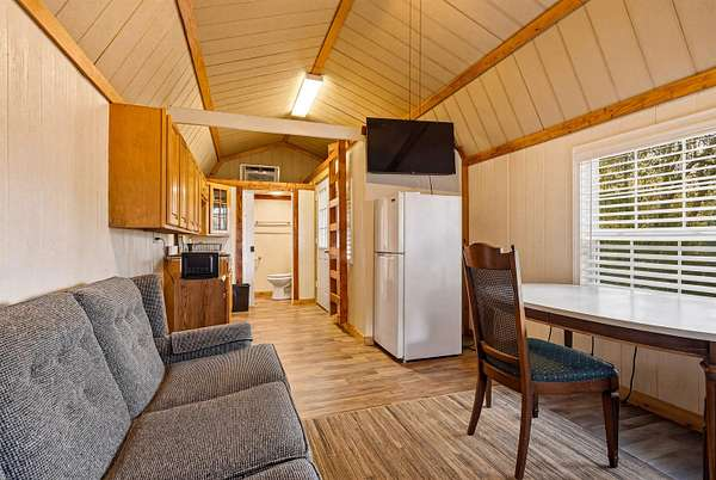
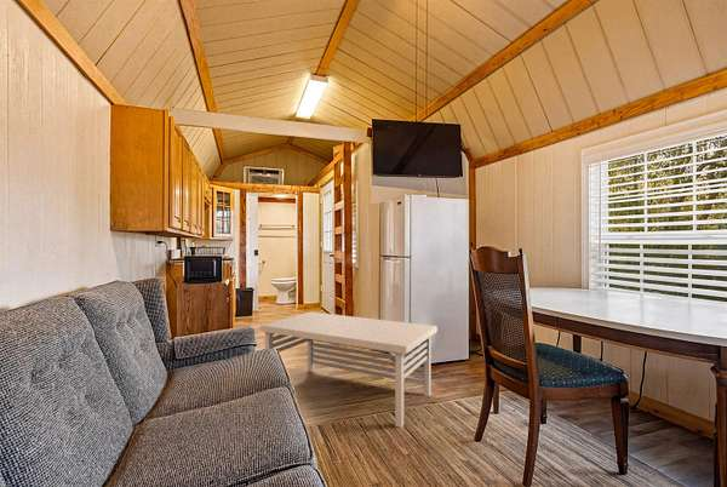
+ coffee table [259,311,439,429]
